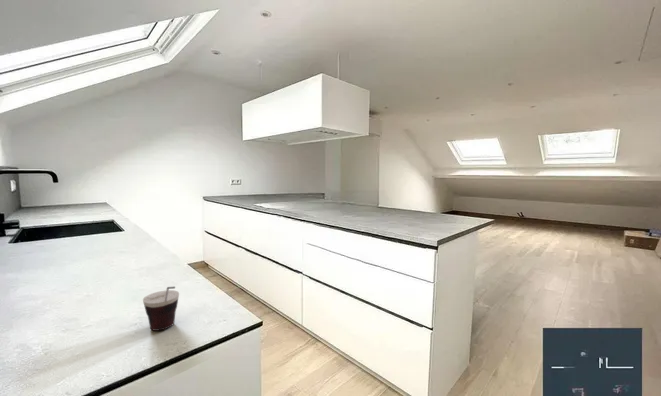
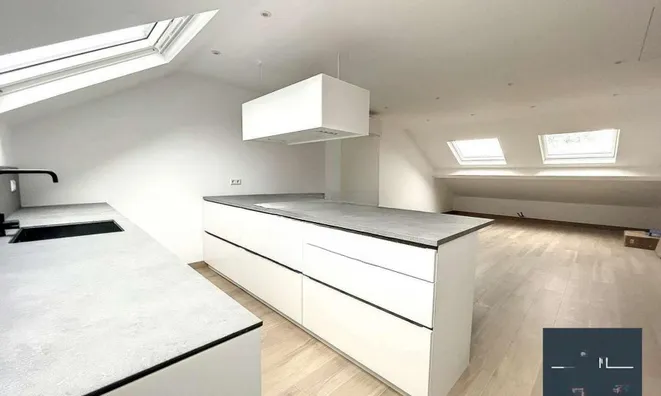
- cup [142,286,180,332]
